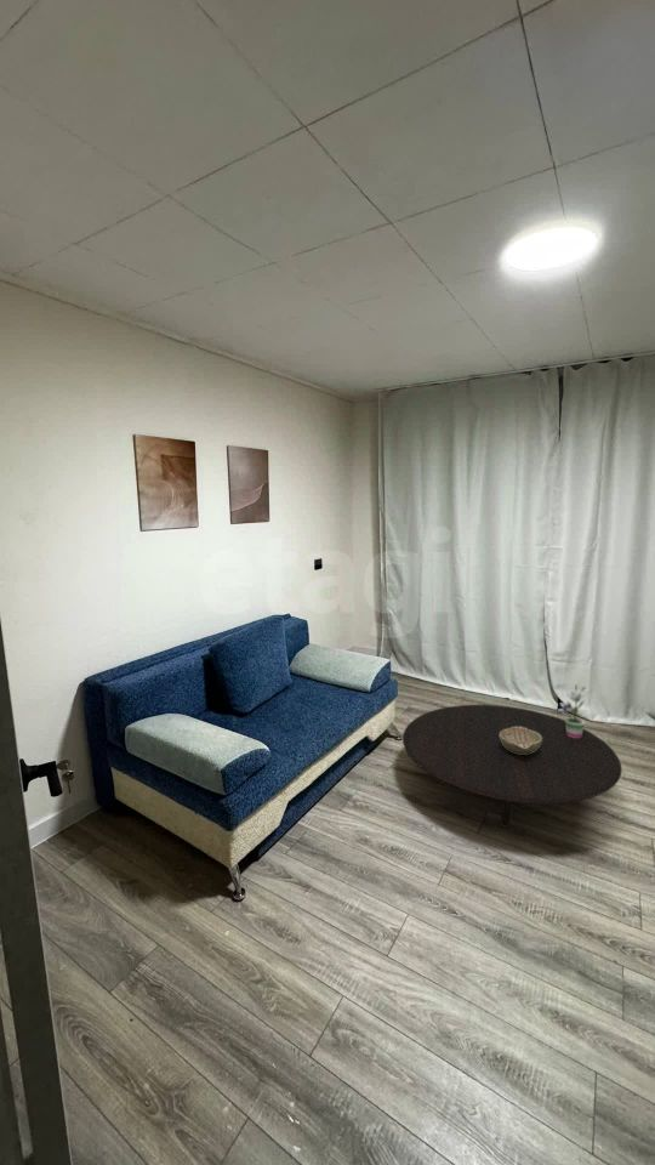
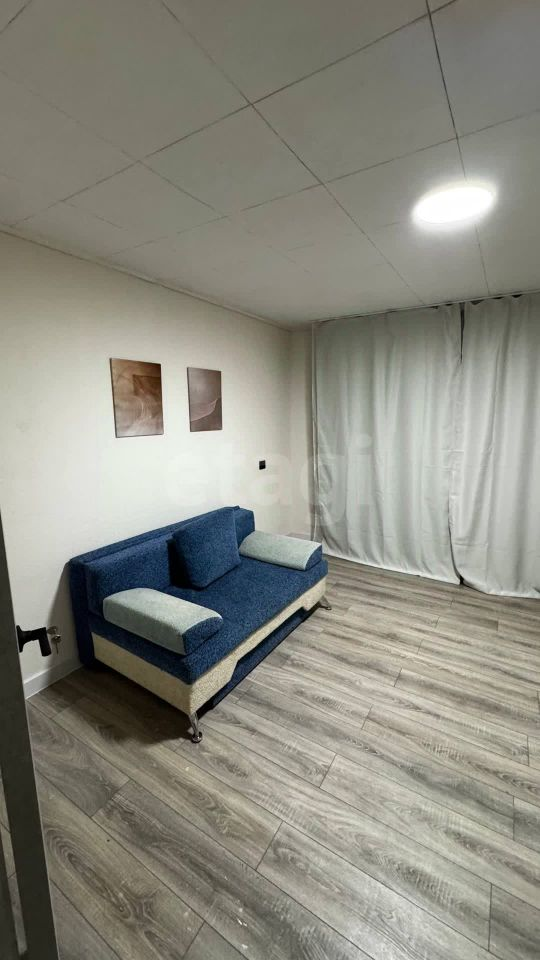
- potted plant [558,683,587,738]
- decorative bowl [500,727,542,754]
- table [401,704,623,829]
